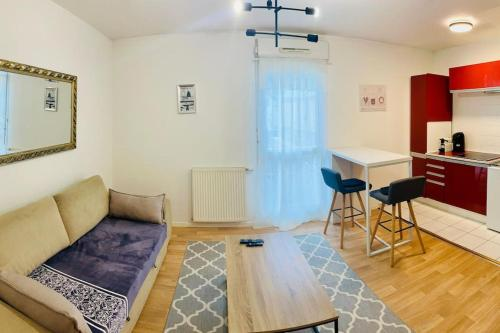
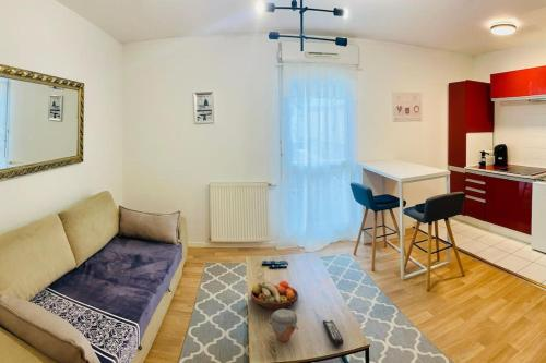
+ remote control [322,319,344,347]
+ jar [268,308,299,342]
+ fruit bowl [250,279,299,310]
